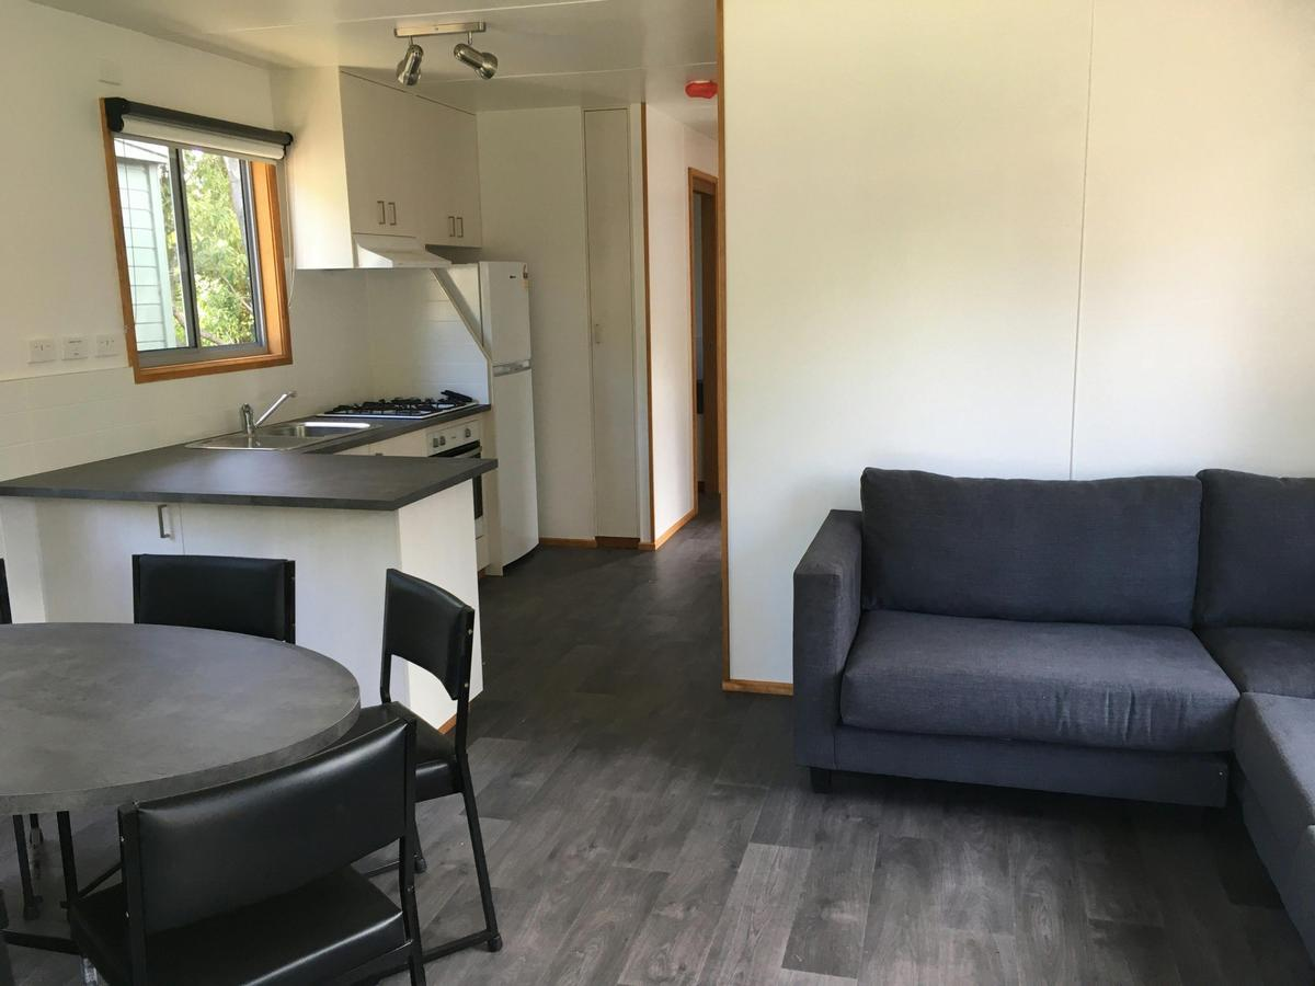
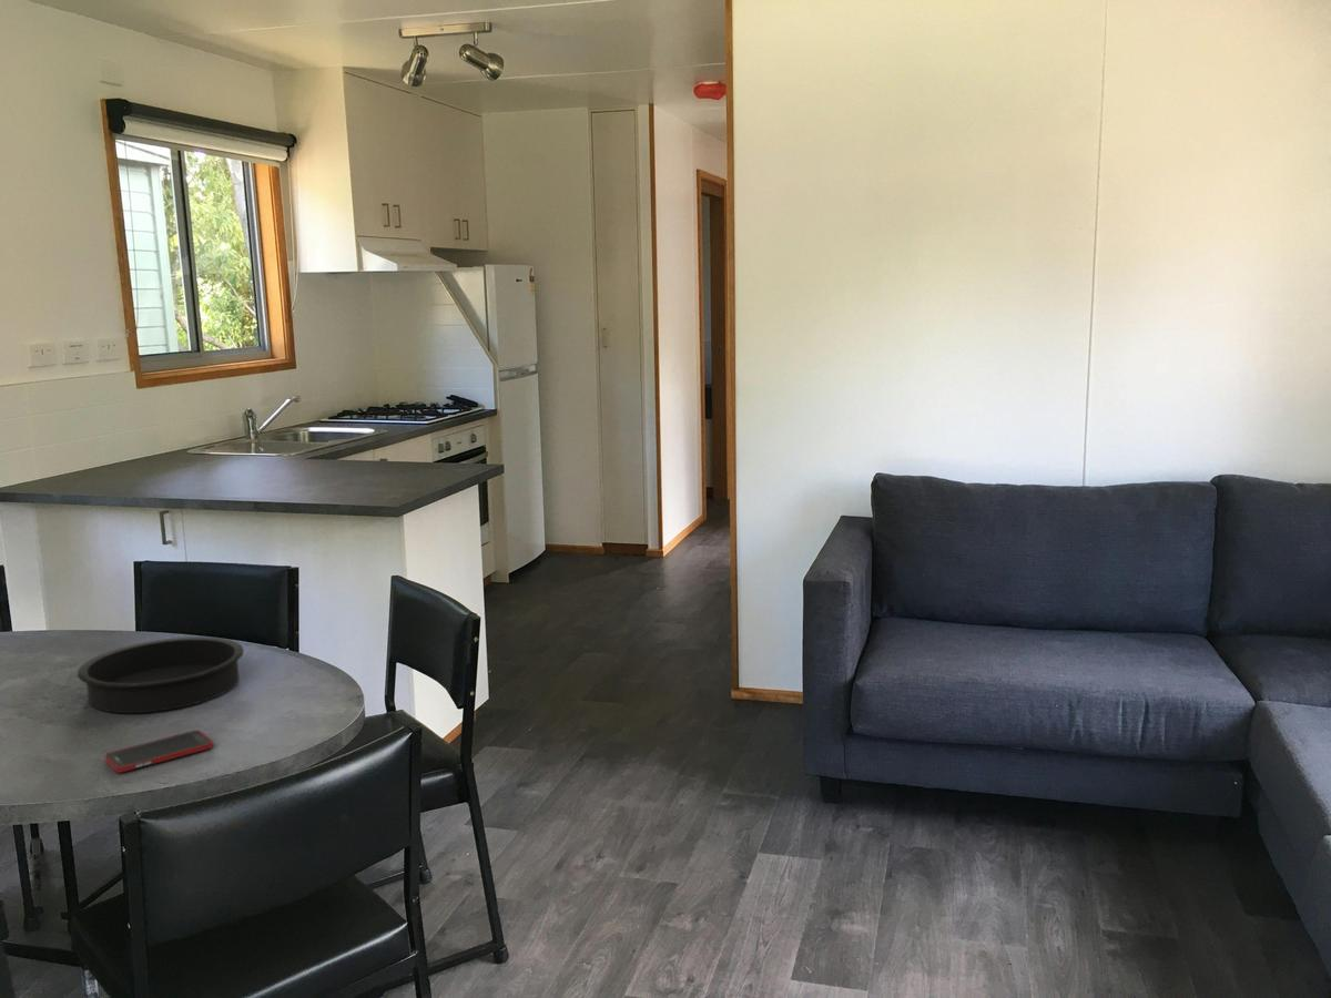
+ baking pan [77,635,245,714]
+ cell phone [104,729,214,774]
